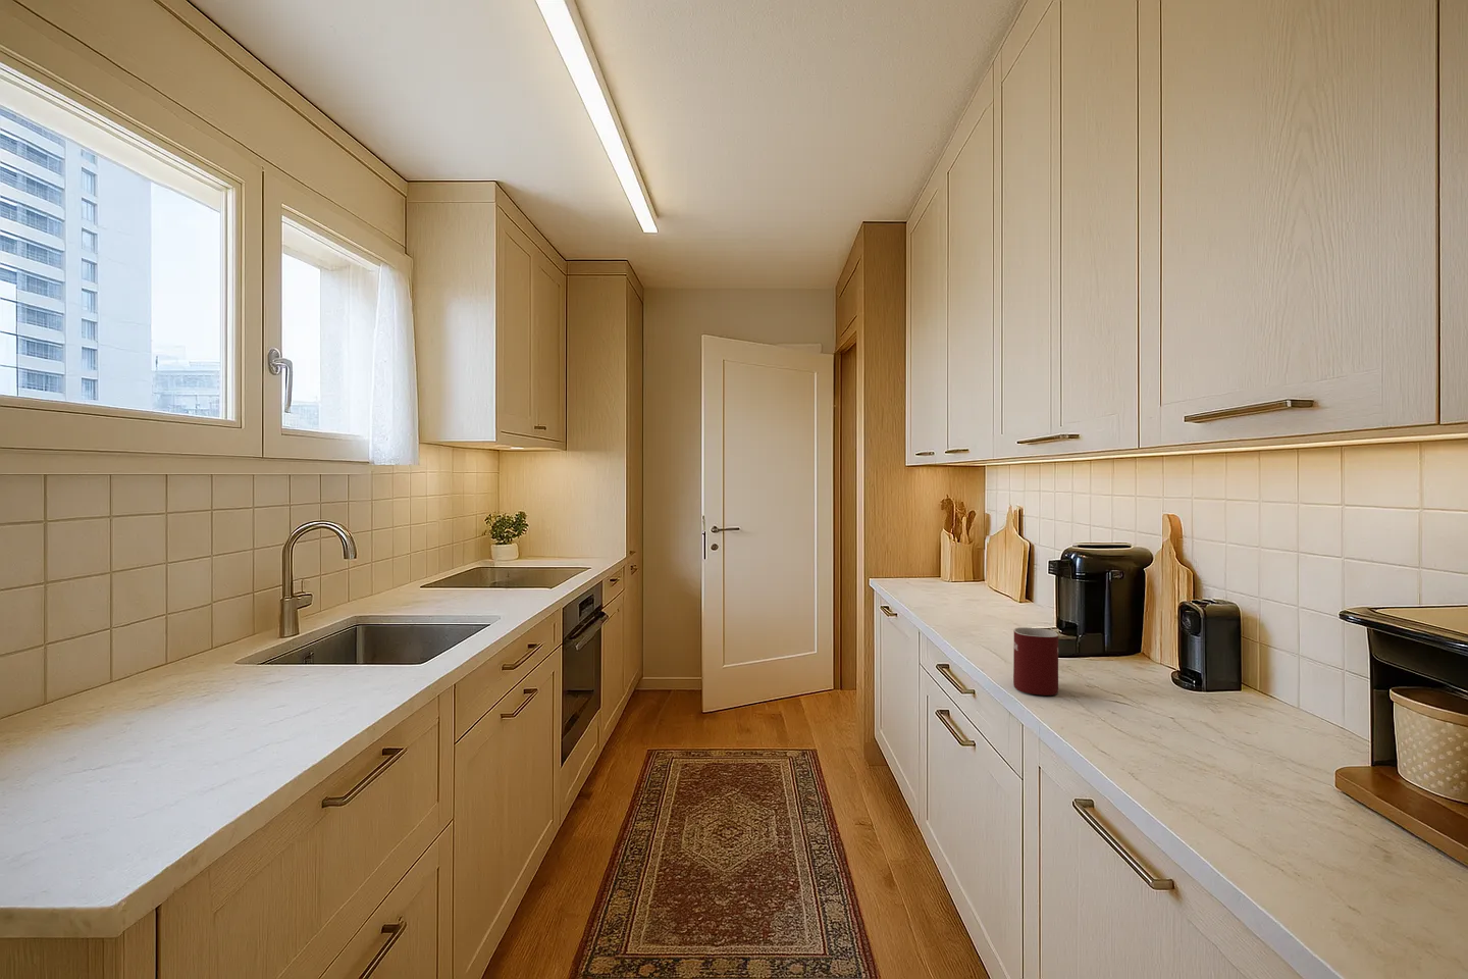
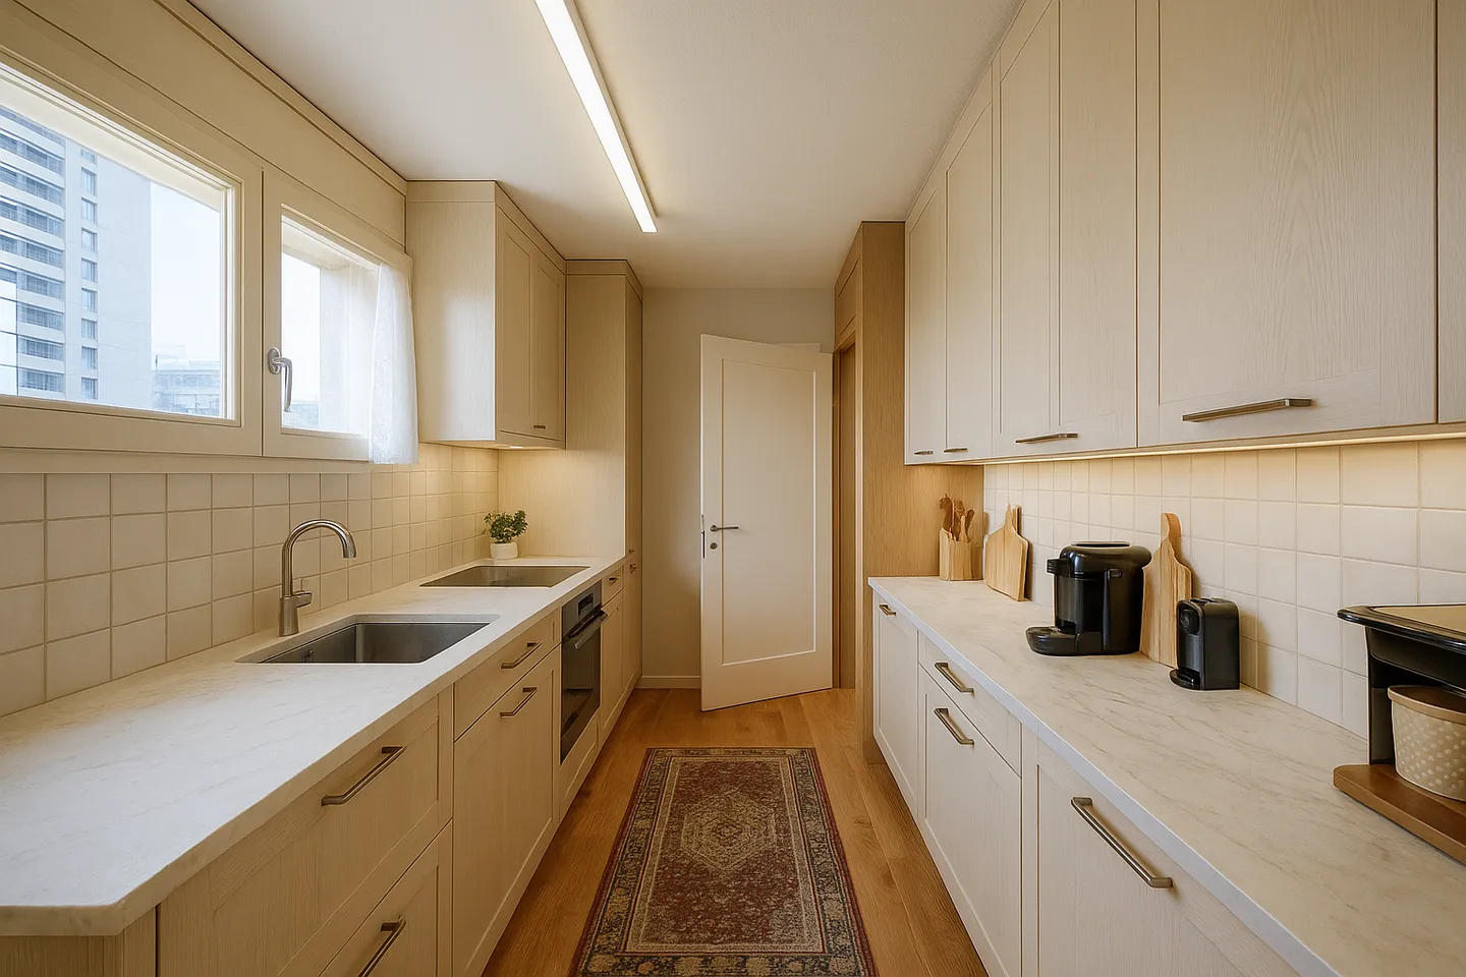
- mug [1013,626,1059,696]
